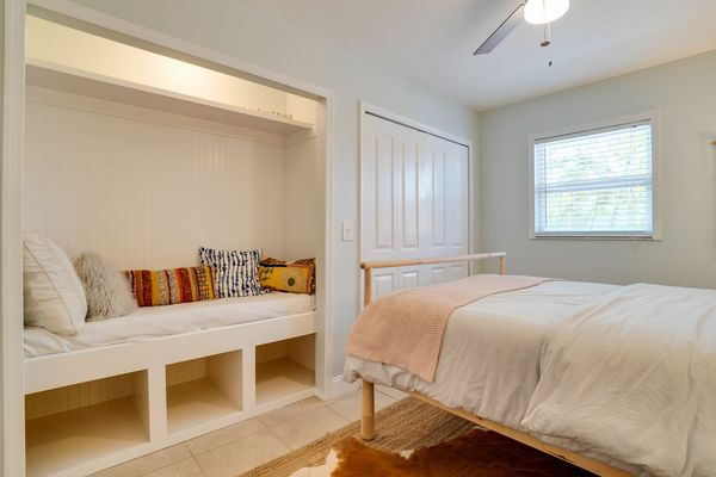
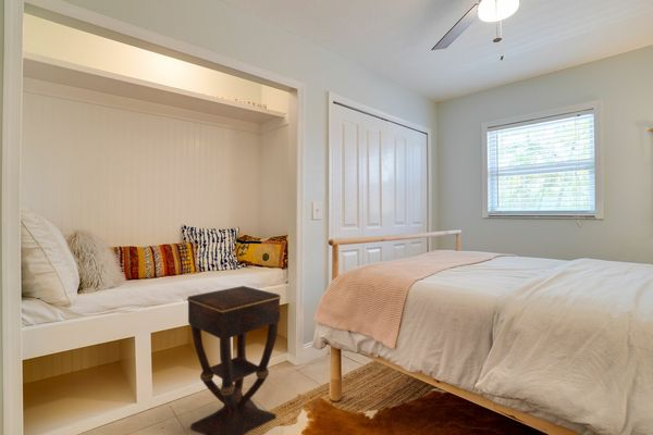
+ side table [186,285,282,435]
